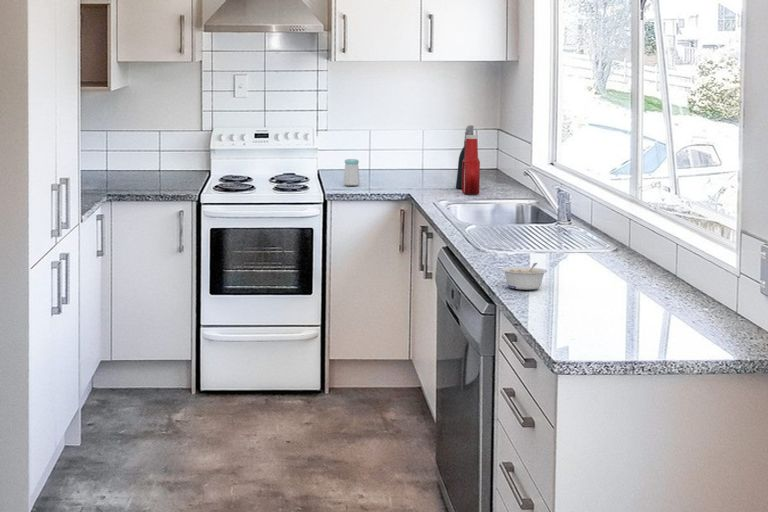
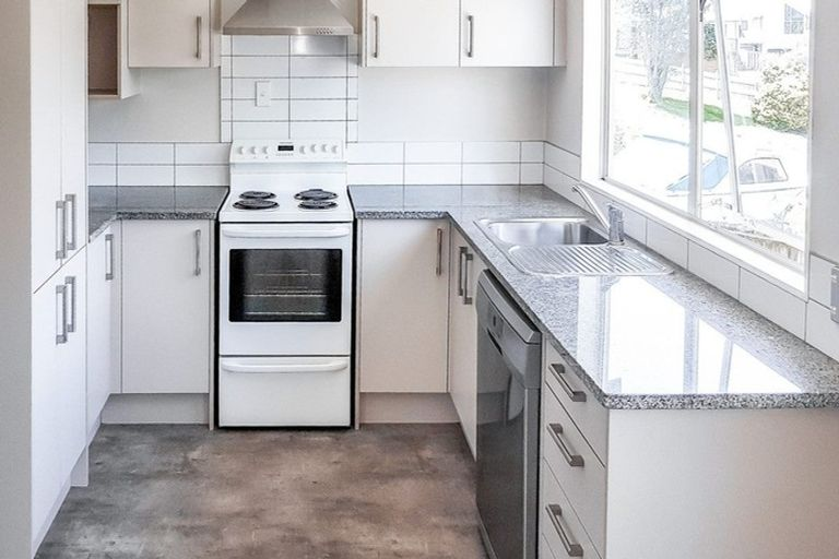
- soap bottle [461,134,481,195]
- legume [501,262,548,291]
- spray bottle [455,124,475,189]
- salt shaker [342,158,361,187]
